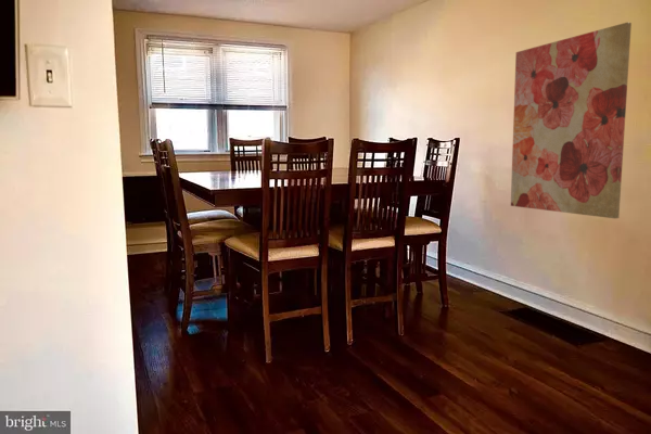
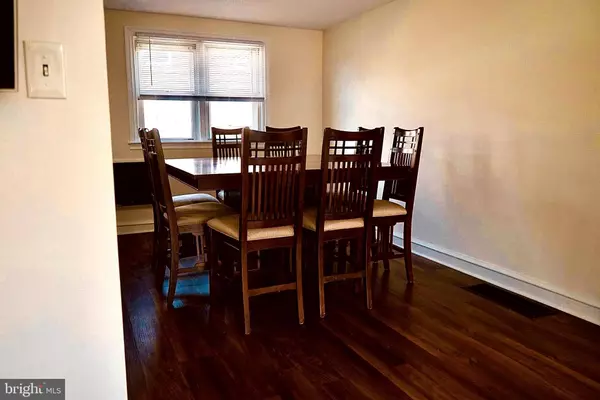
- wall art [510,22,633,219]
